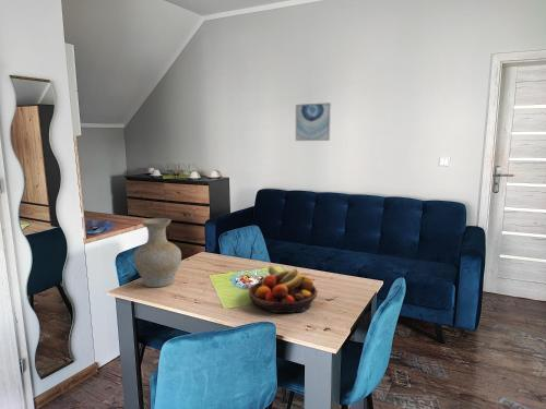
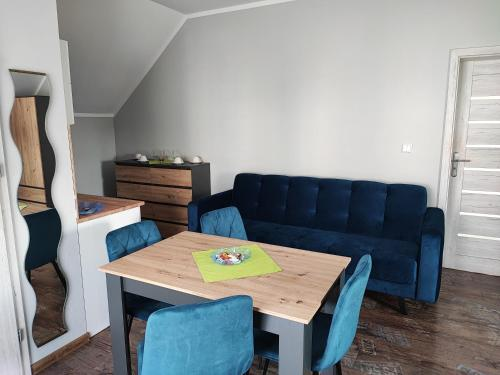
- vase [132,217,182,288]
- fruit bowl [248,265,319,314]
- wall art [295,101,332,142]
